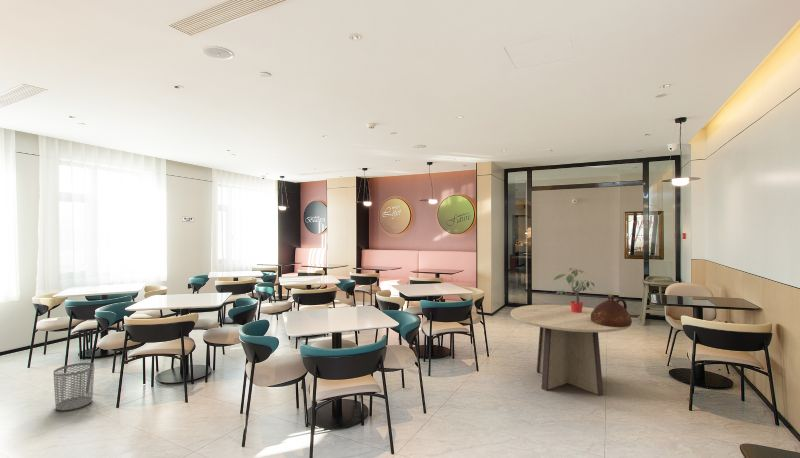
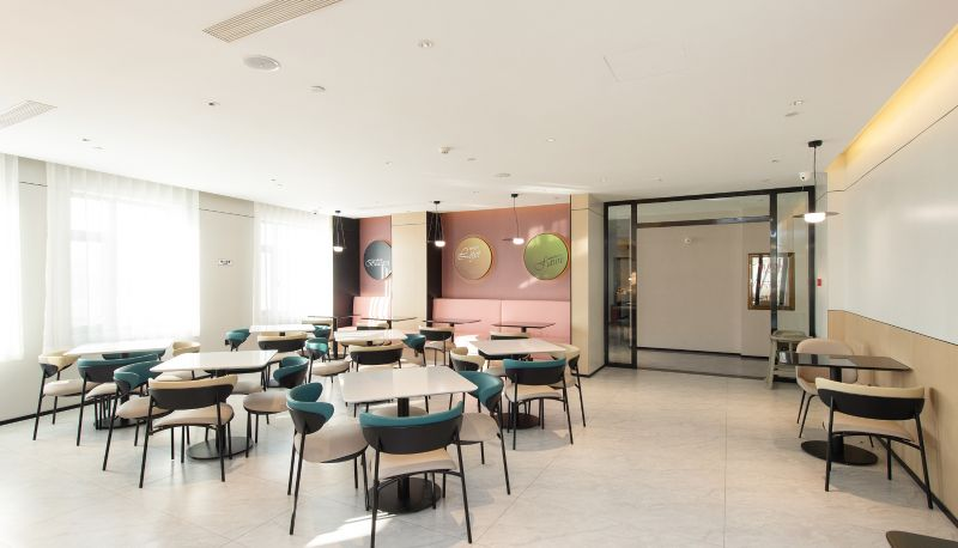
- dining table [510,304,631,397]
- waste bin [52,362,95,411]
- potted plant [551,267,595,313]
- ceramic jug [591,294,633,327]
